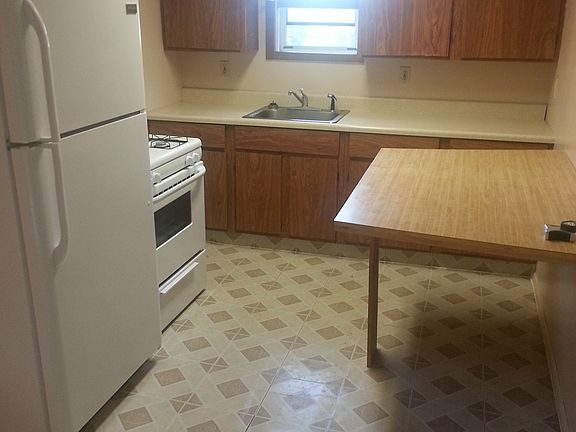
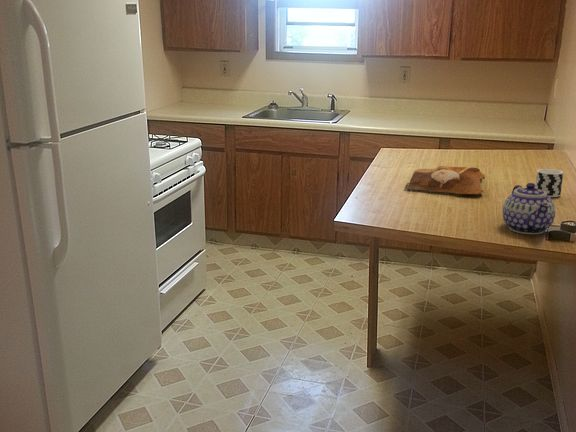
+ teapot [502,182,556,235]
+ cup [535,168,564,198]
+ cutting board [404,165,486,195]
